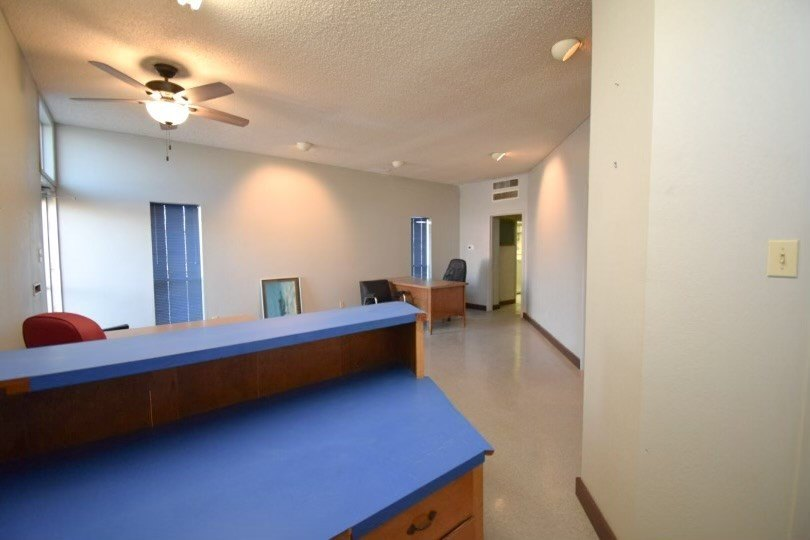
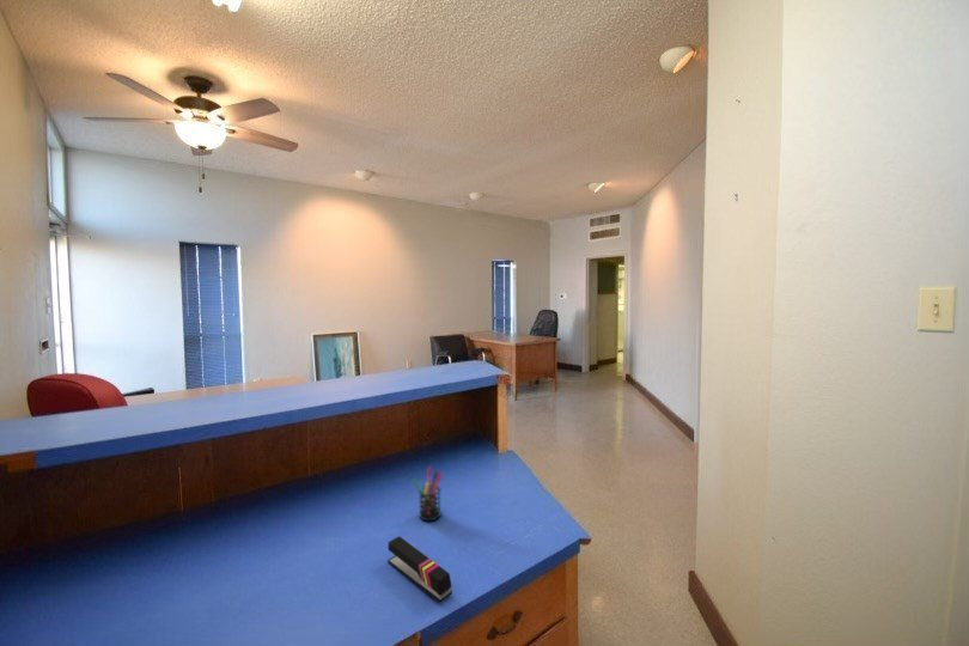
+ stapler [386,535,453,604]
+ pen holder [412,465,443,522]
